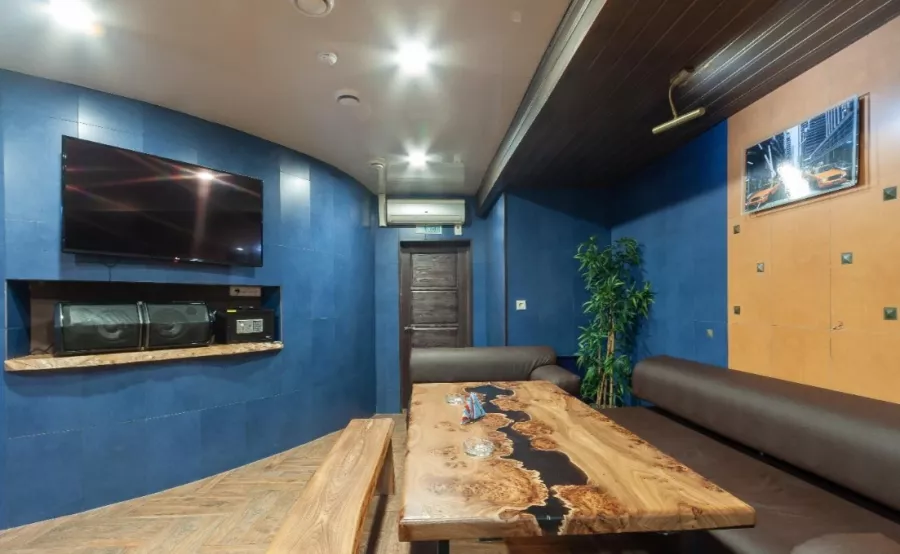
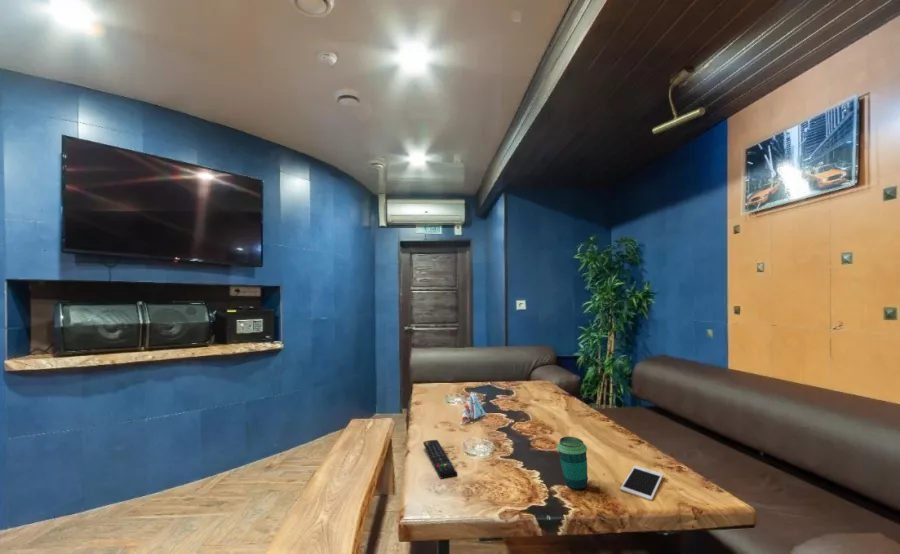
+ remote control [422,439,458,480]
+ cup [556,436,588,491]
+ cell phone [619,464,664,502]
